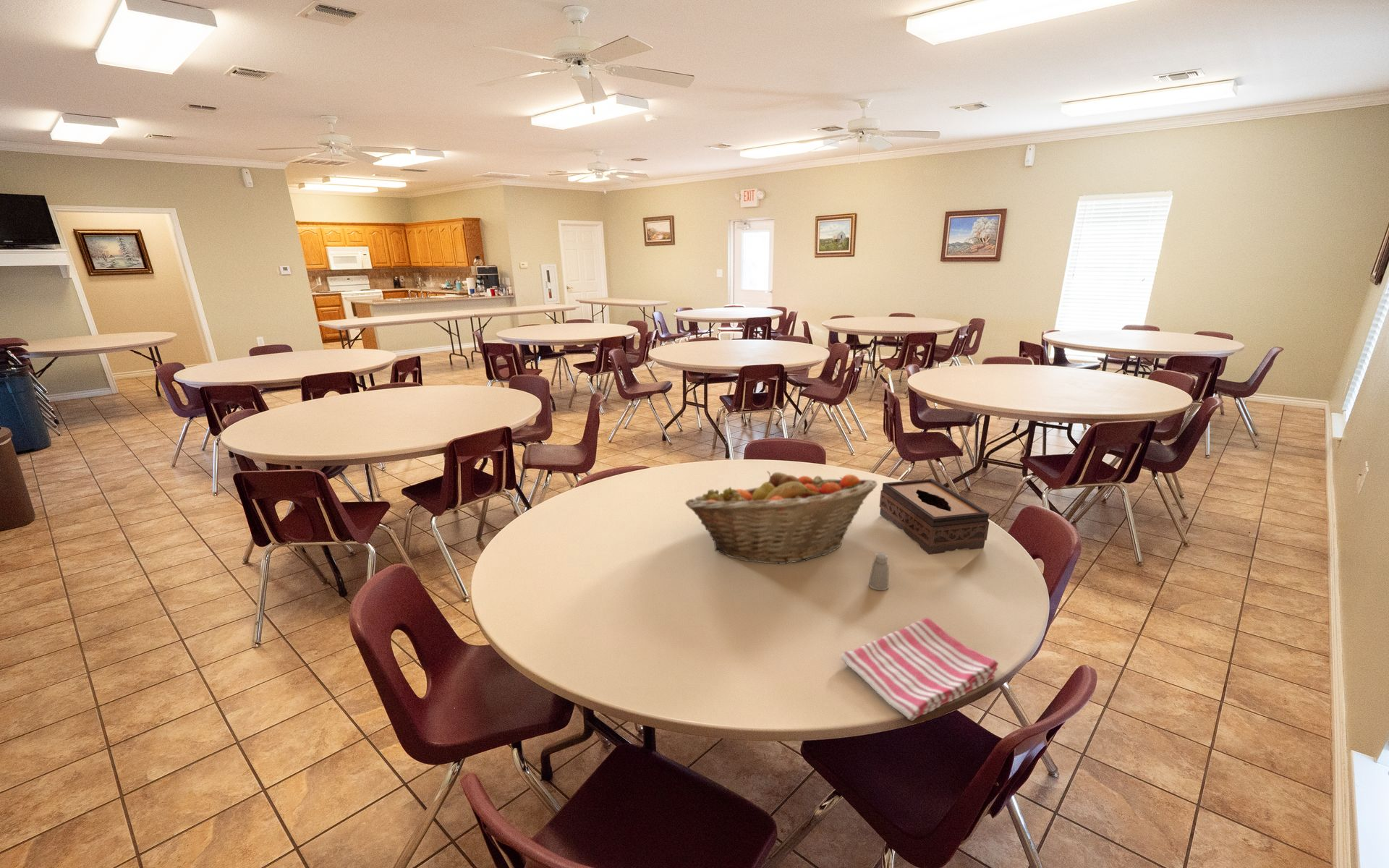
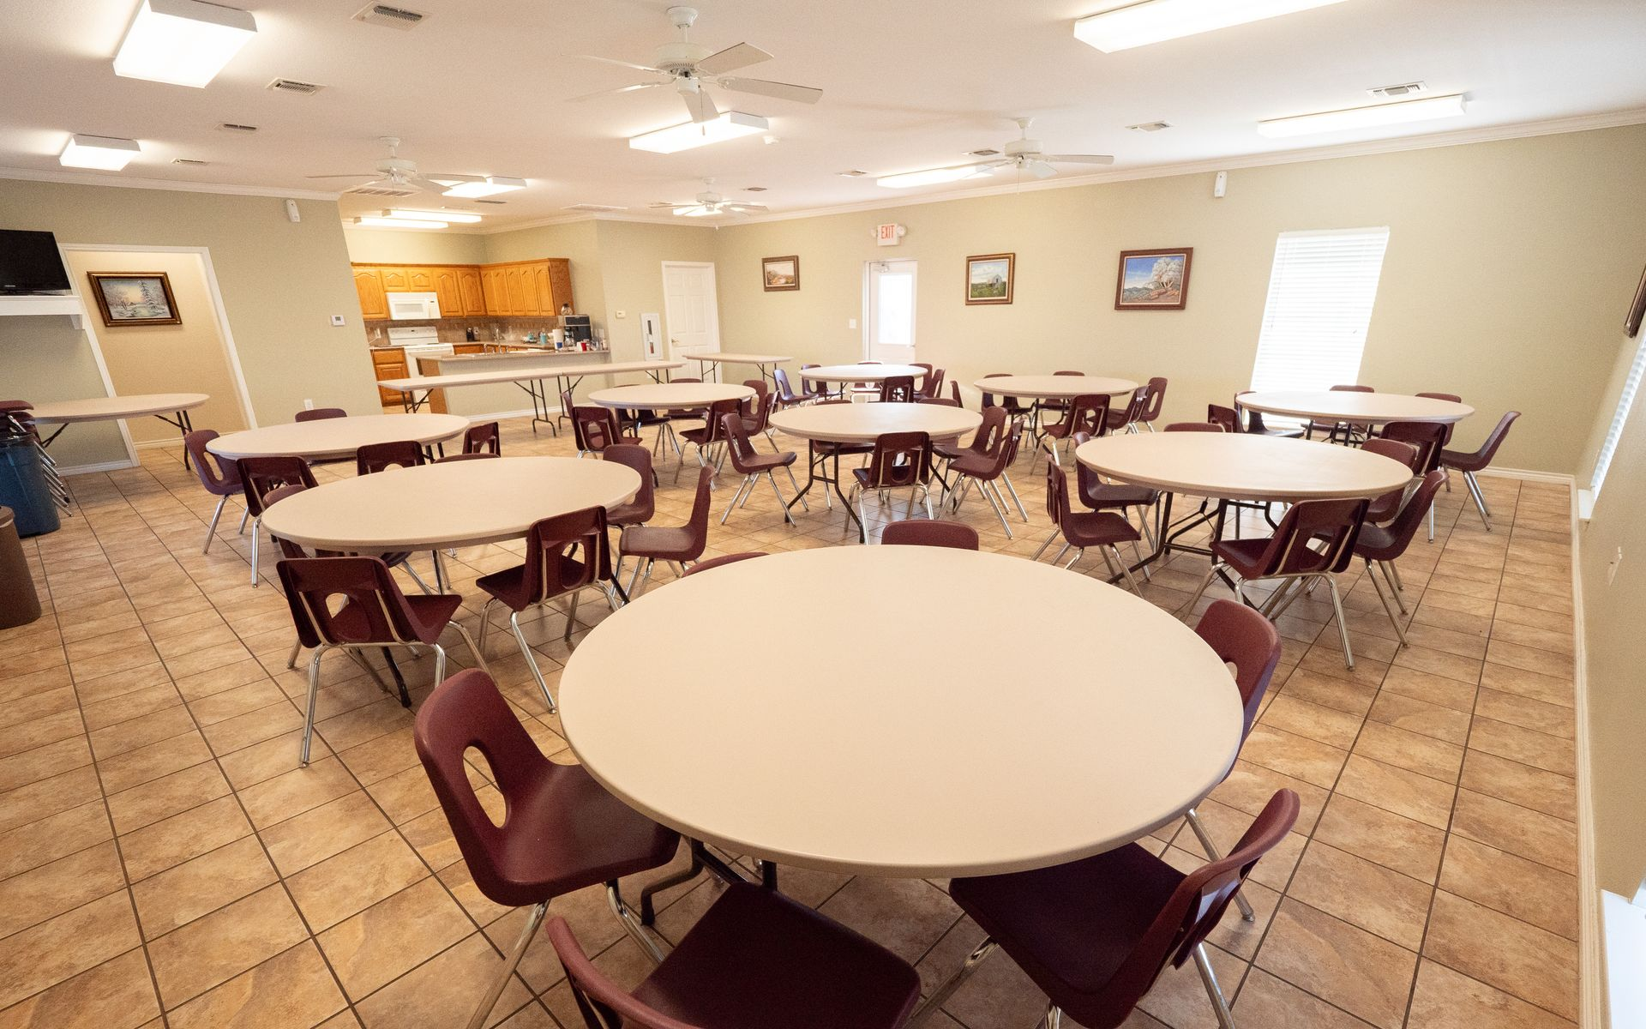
- fruit basket [684,470,878,564]
- dish towel [840,617,999,722]
- tissue box [879,478,990,556]
- saltshaker [868,552,890,591]
